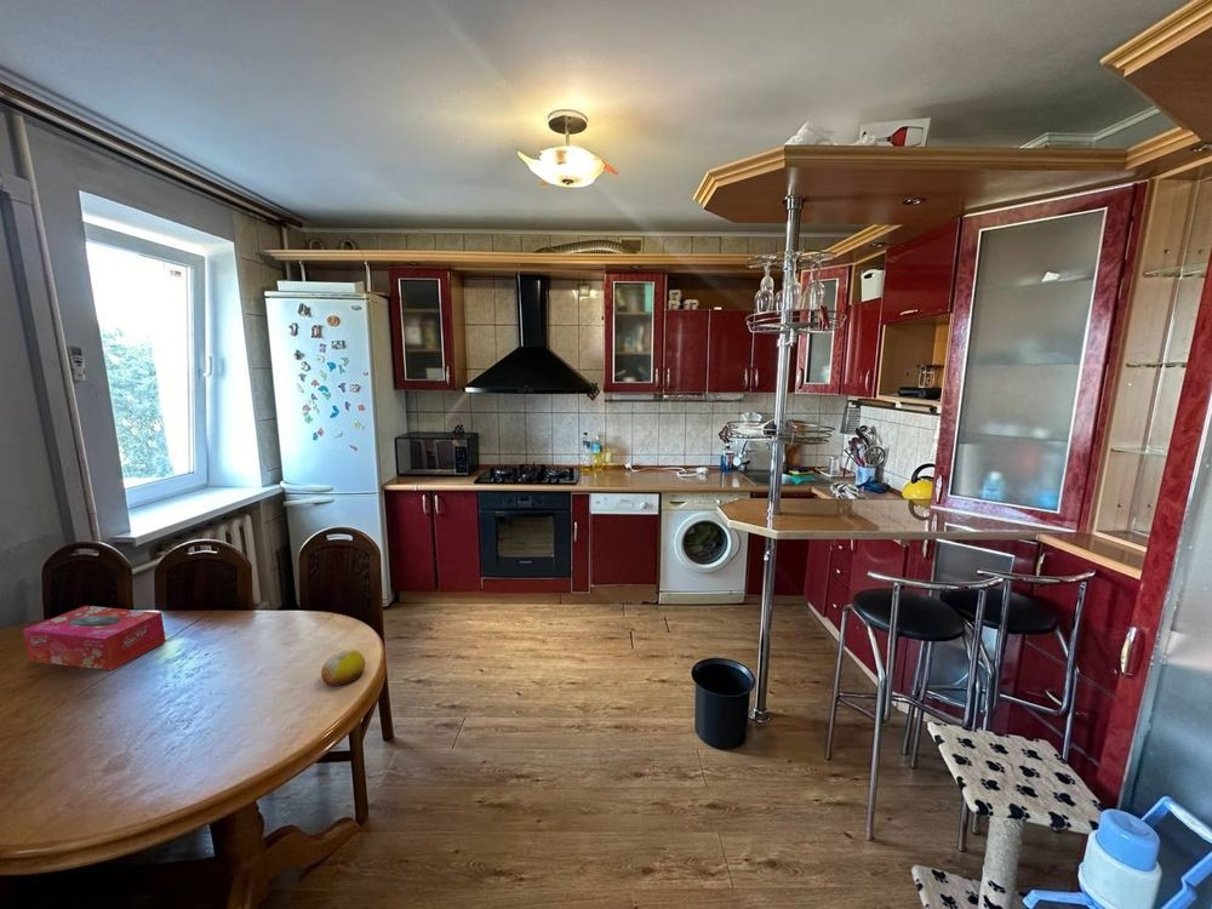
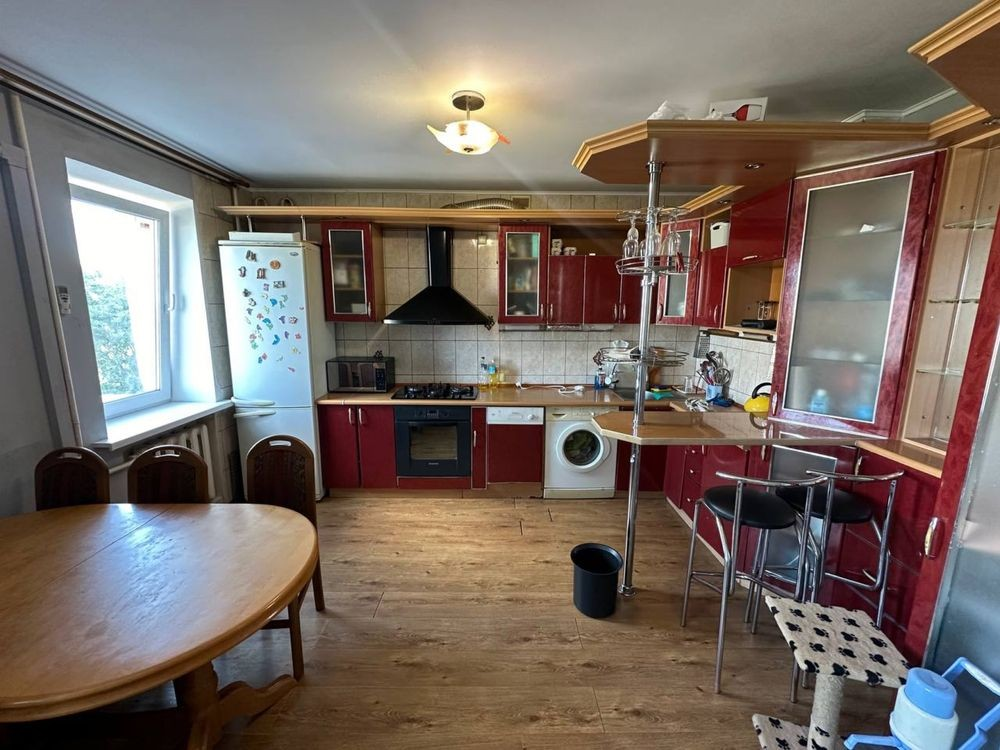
- fruit [320,648,366,687]
- tissue box [22,605,167,671]
